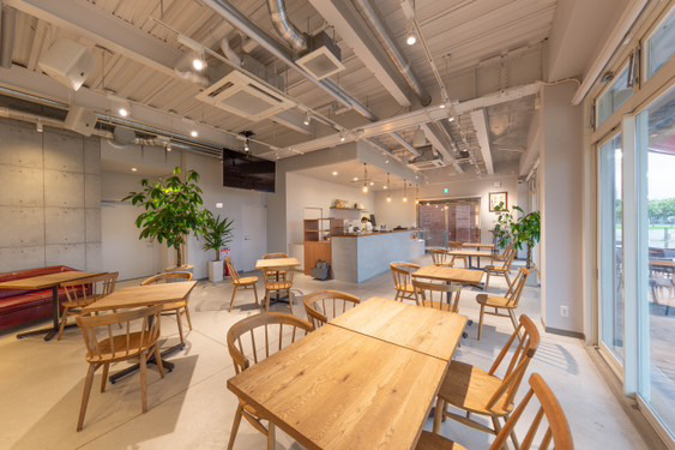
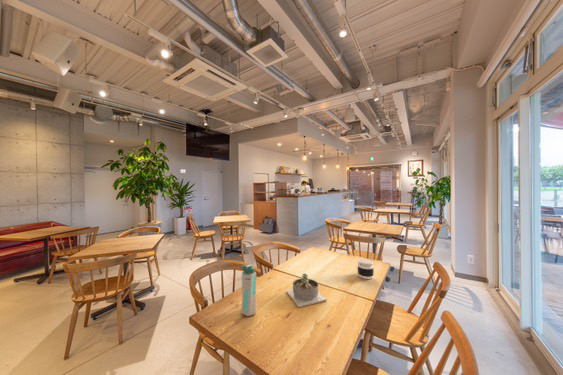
+ succulent planter [285,272,328,308]
+ water bottle [238,263,258,317]
+ jar [357,258,375,280]
